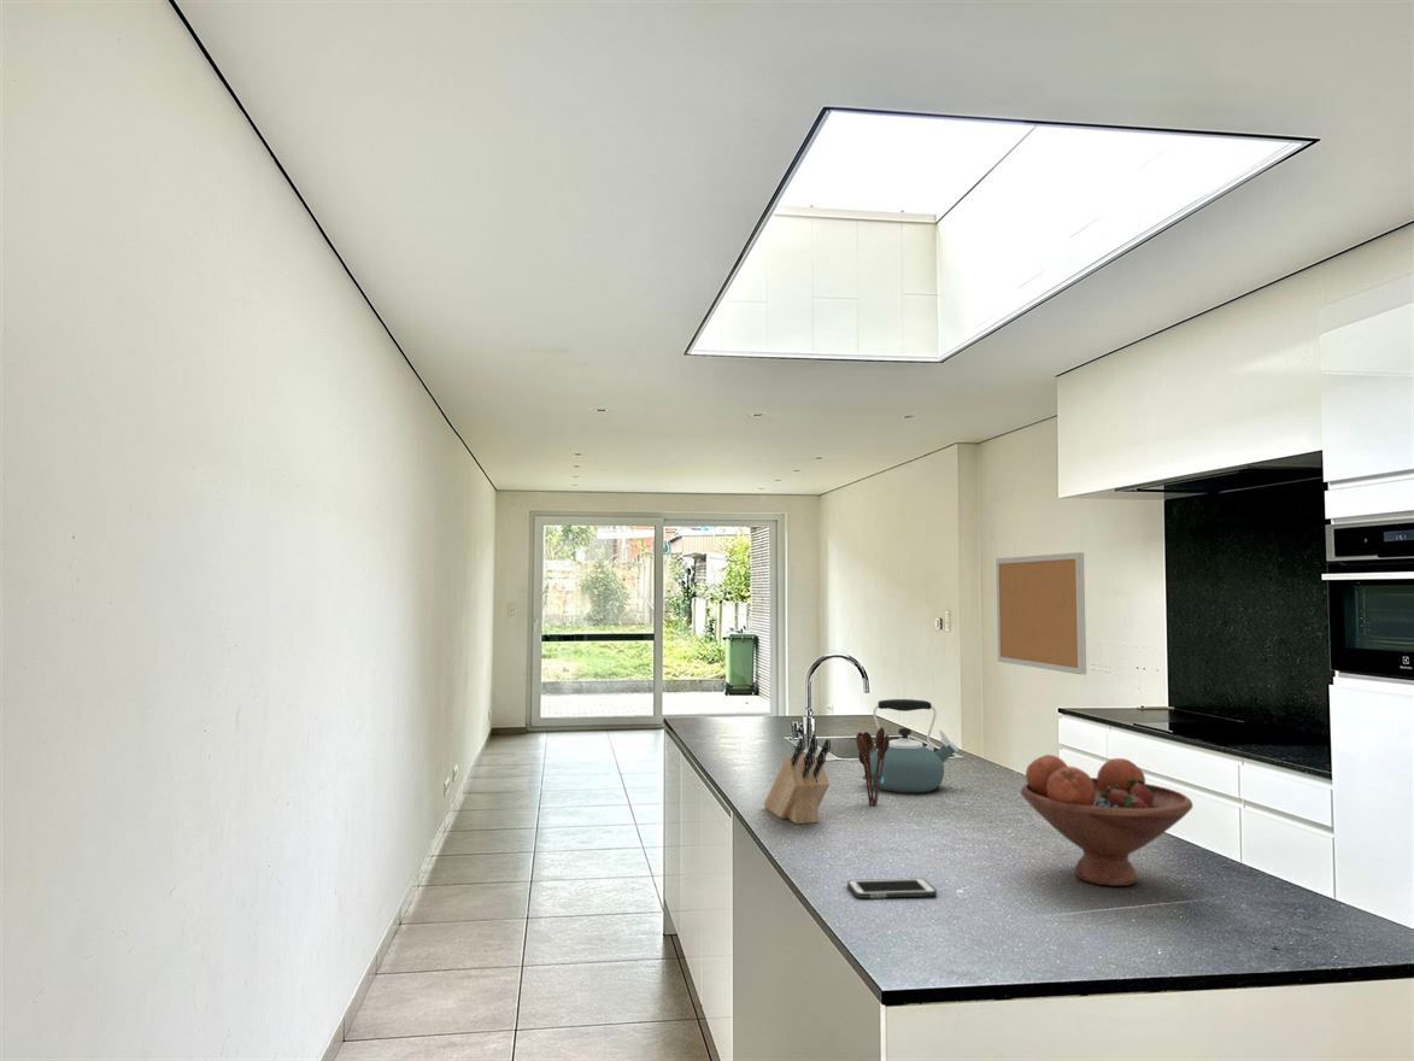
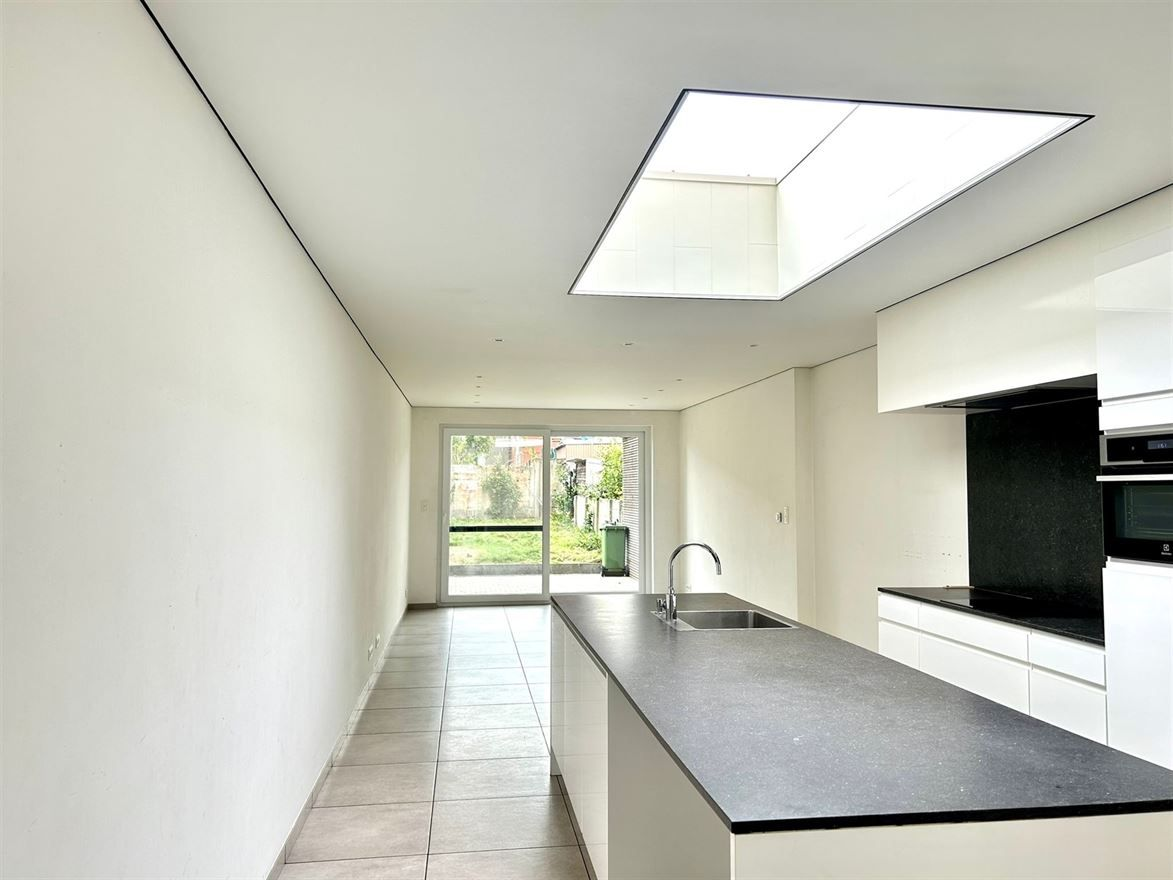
- utensil holder [856,726,891,807]
- kettle [867,698,960,795]
- bulletin board [995,551,1087,676]
- knife block [763,738,832,825]
- fruit bowl [1020,754,1195,887]
- cell phone [846,878,938,899]
